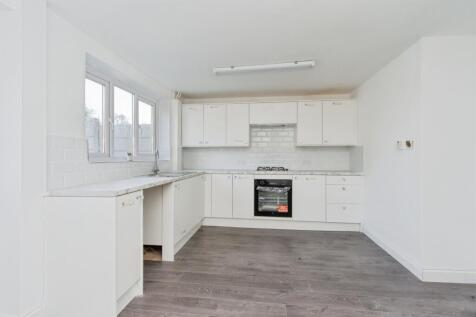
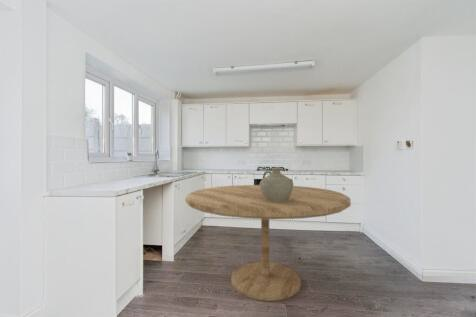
+ ceramic jug [258,167,294,203]
+ dining table [185,184,352,302]
